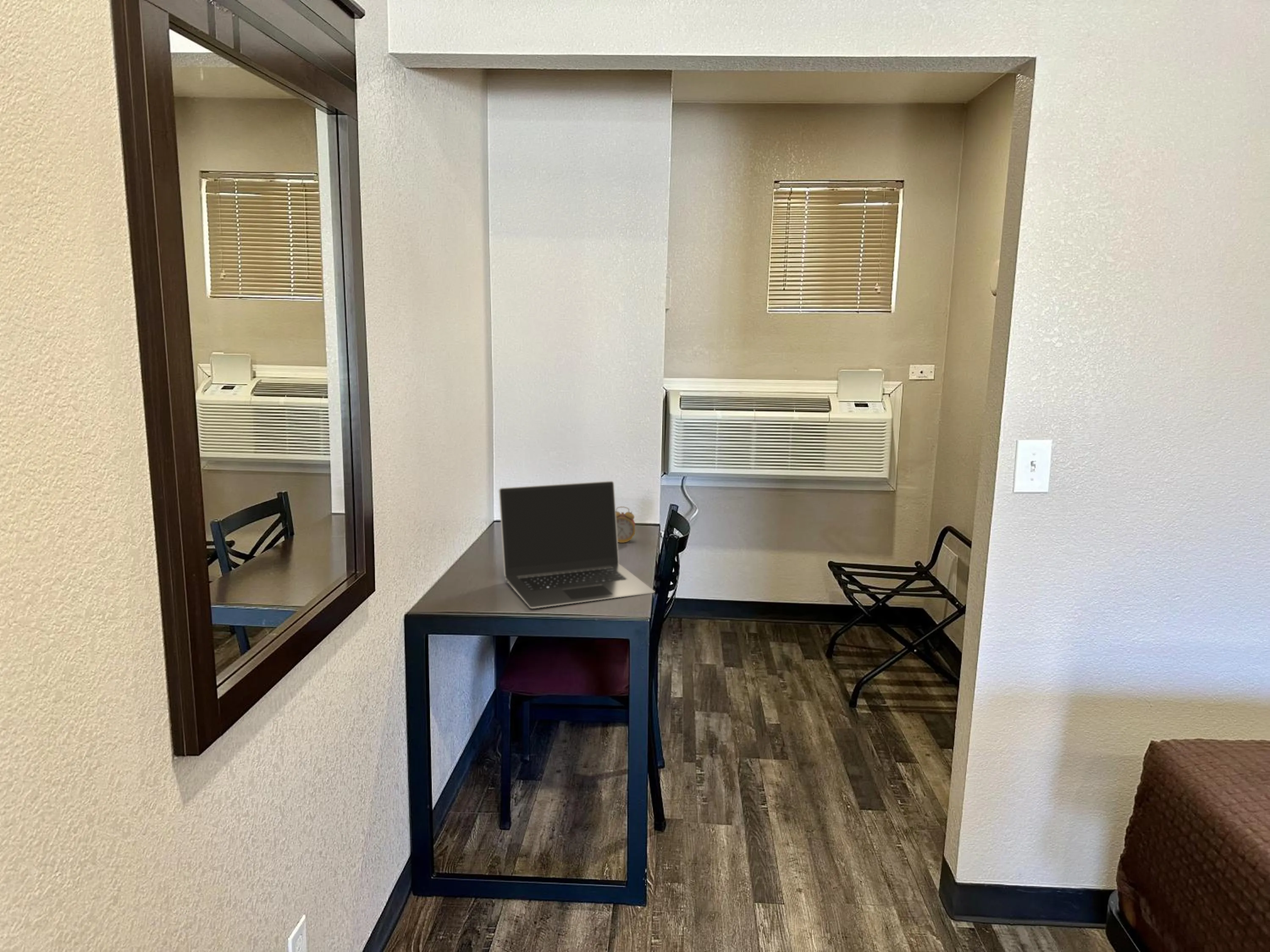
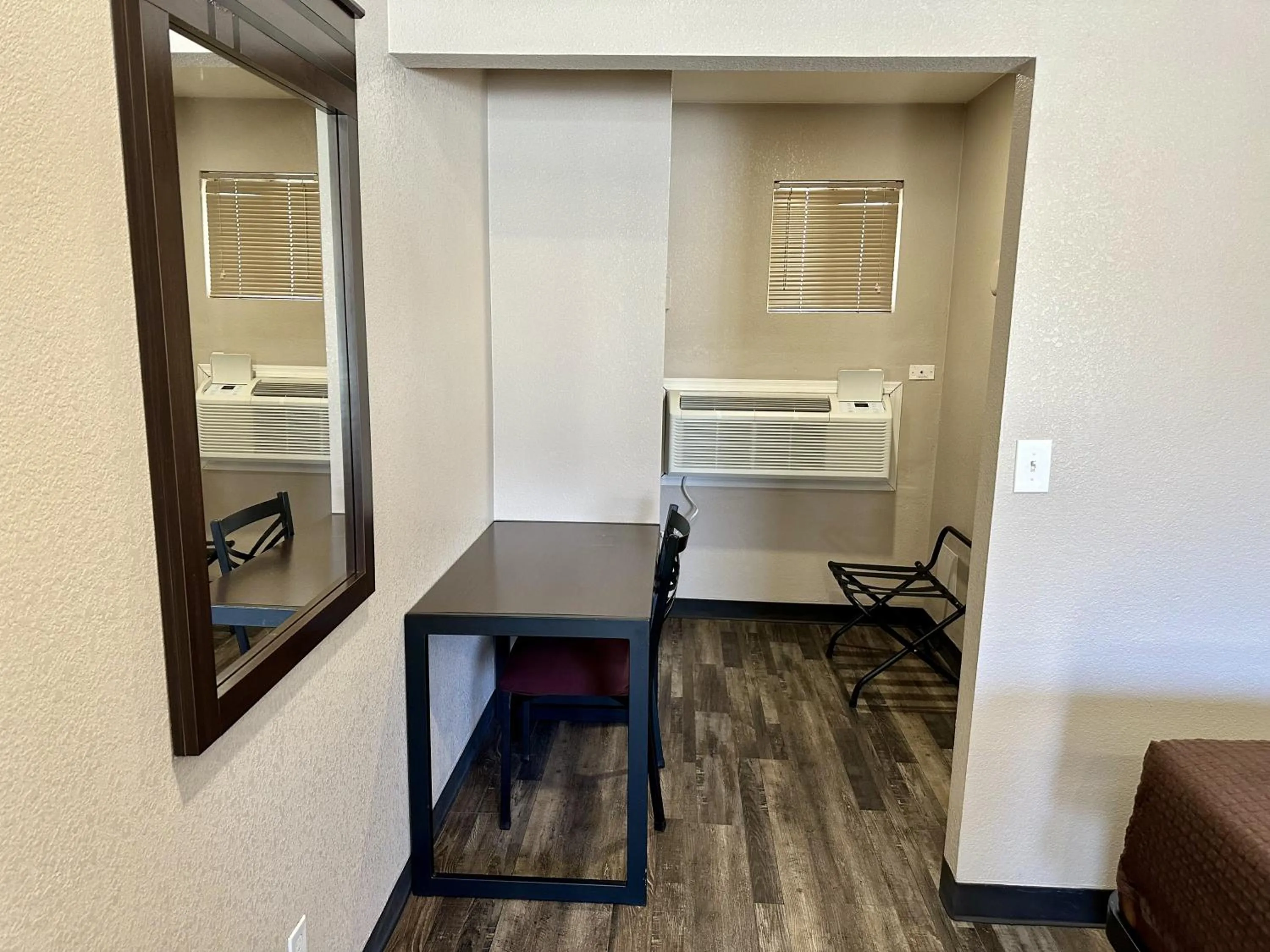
- alarm clock [616,506,636,543]
- laptop [498,481,655,609]
